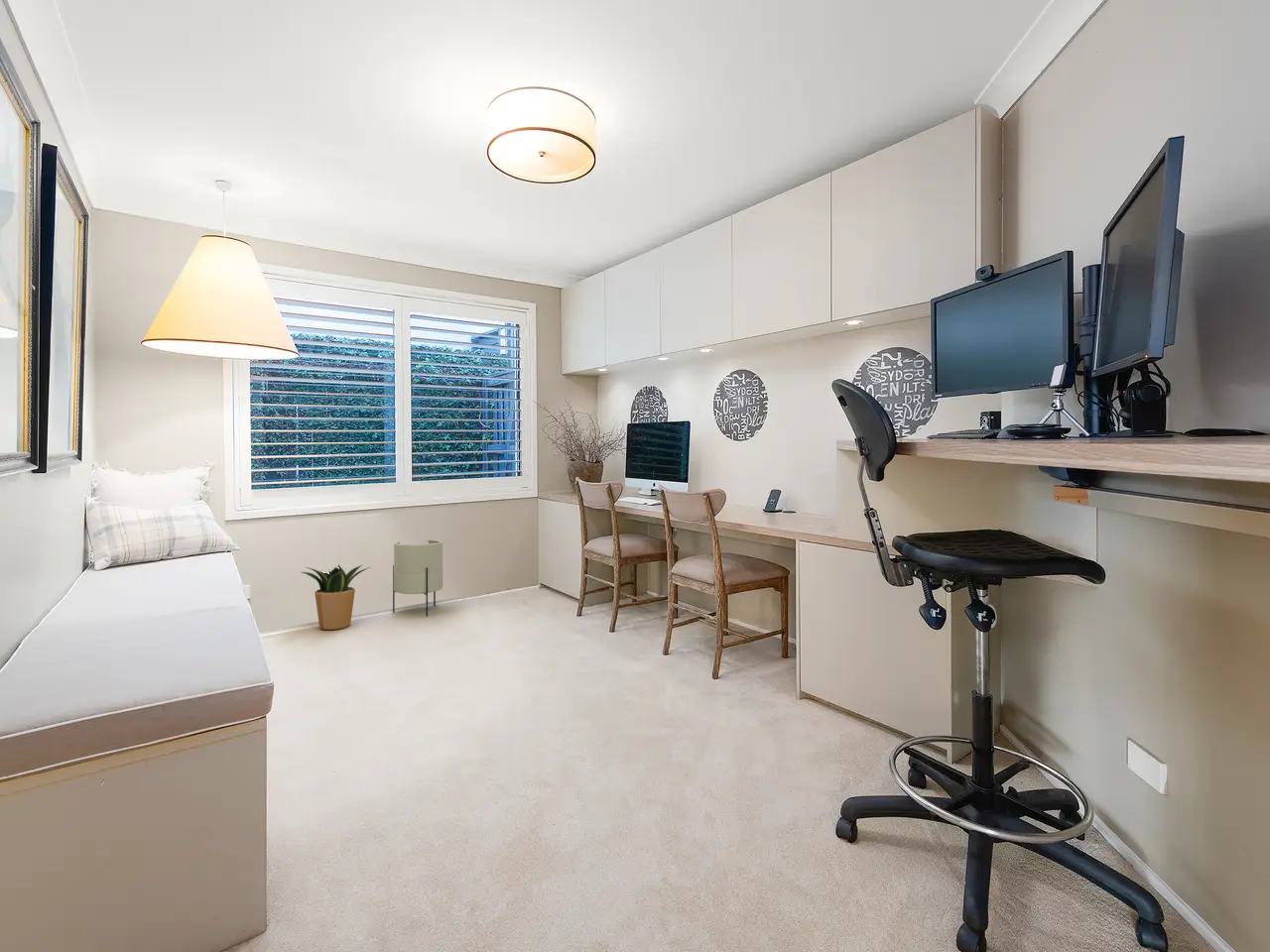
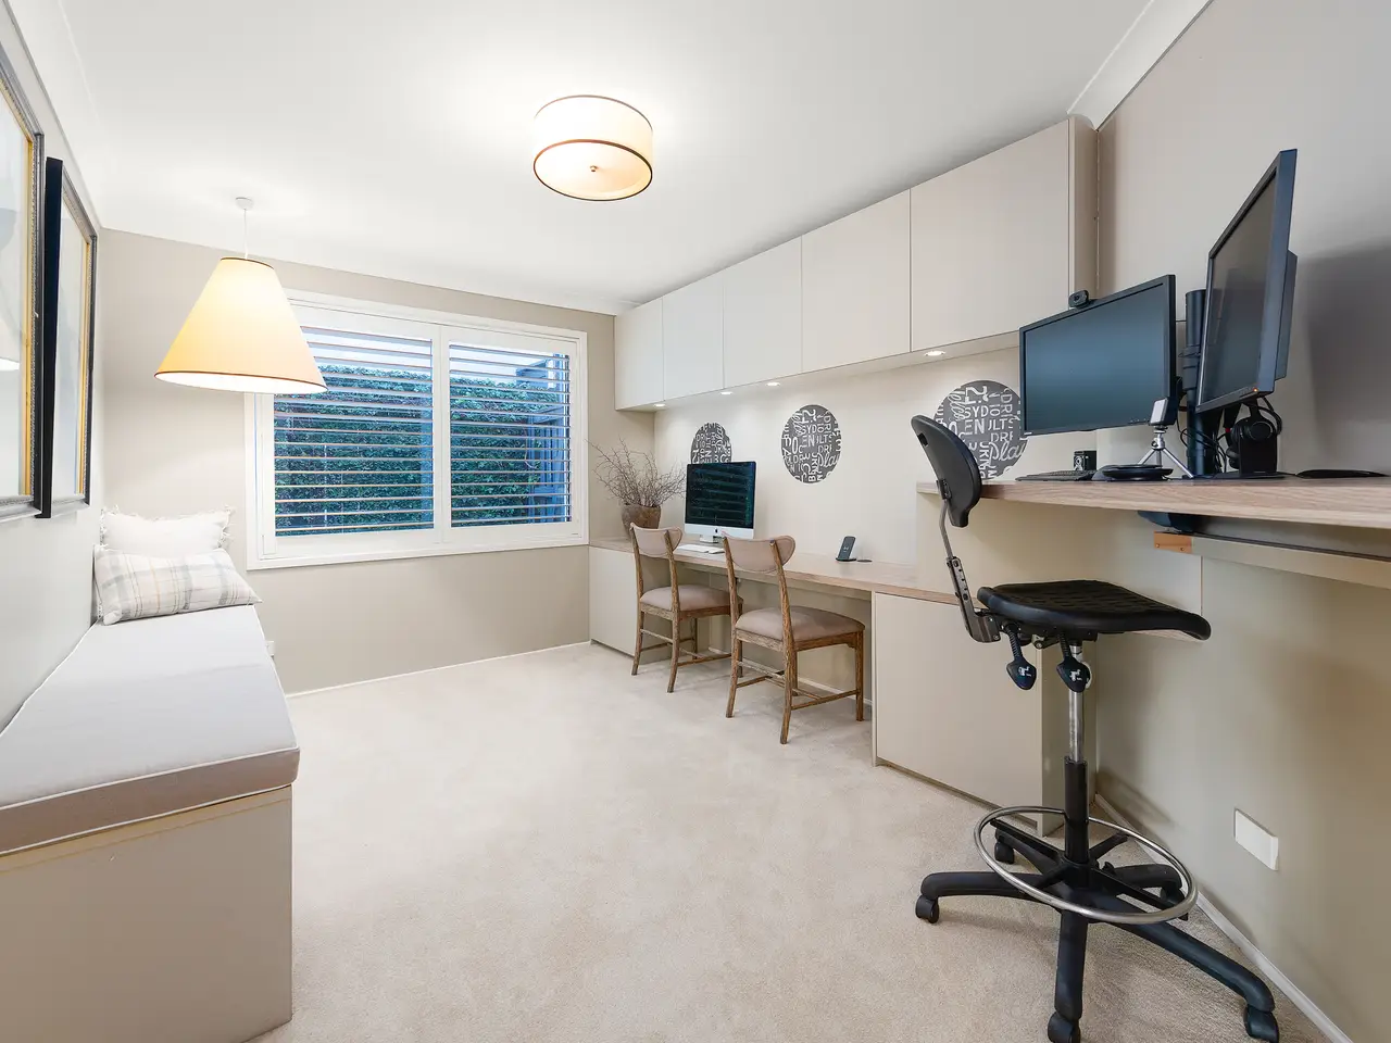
- planter [392,538,444,617]
- potted plant [301,563,371,631]
